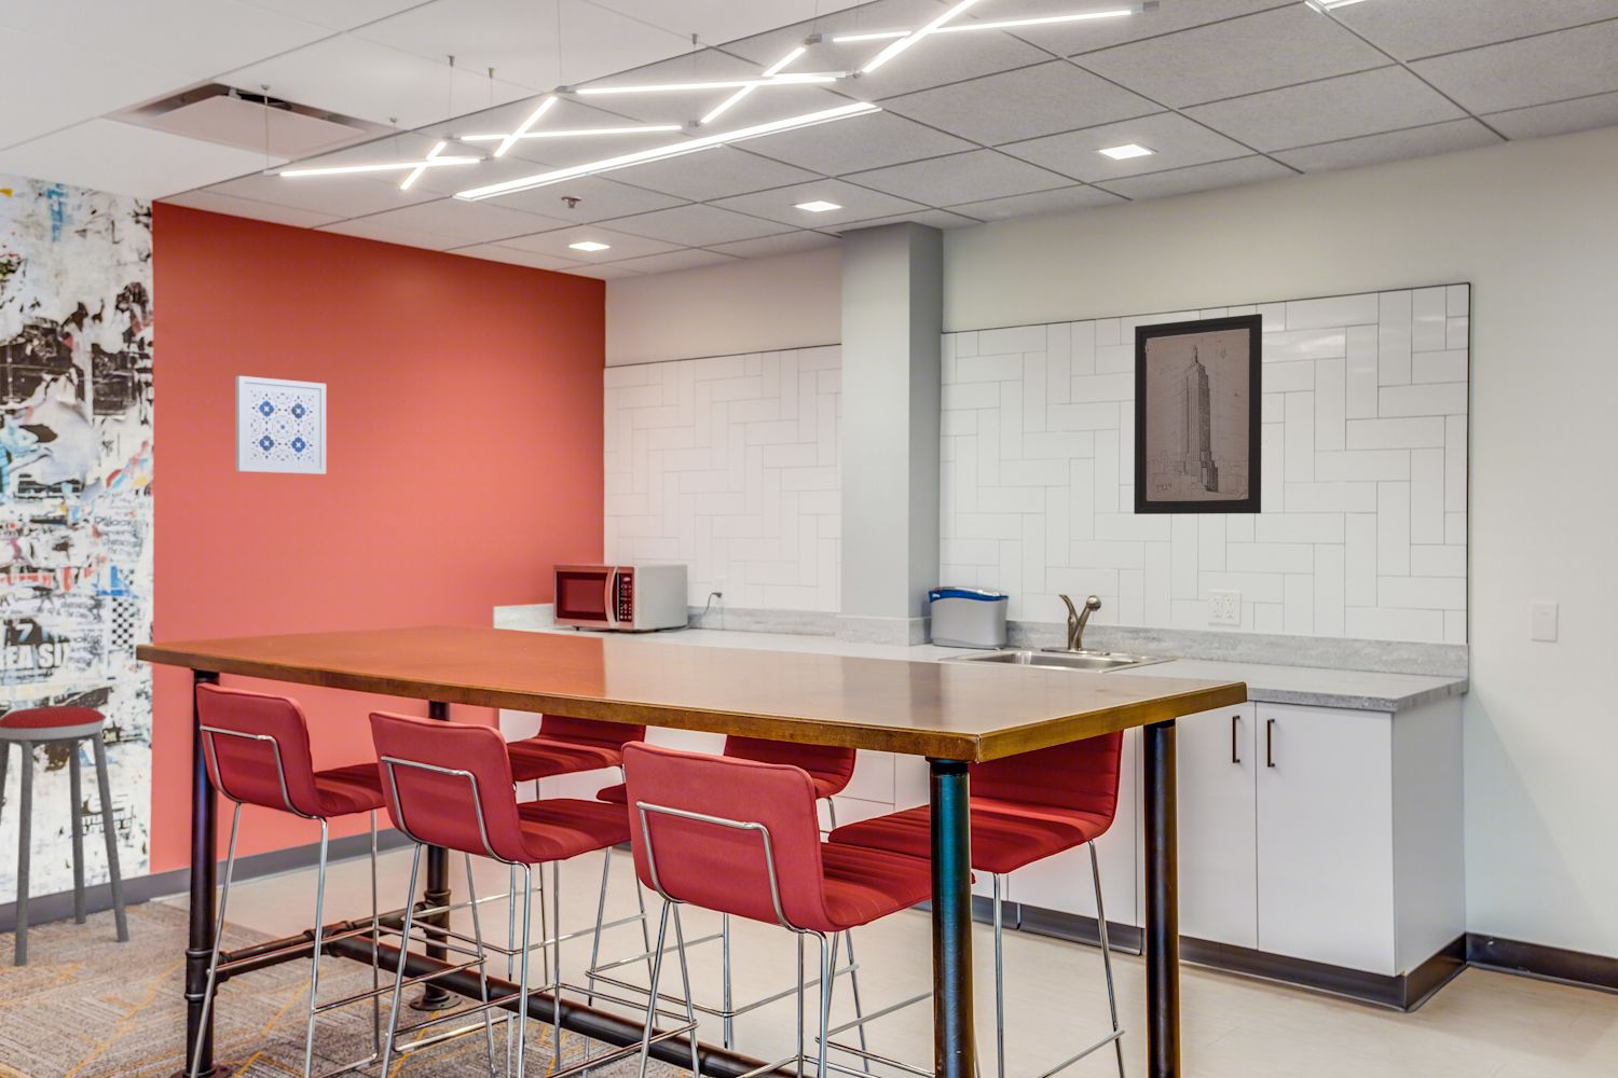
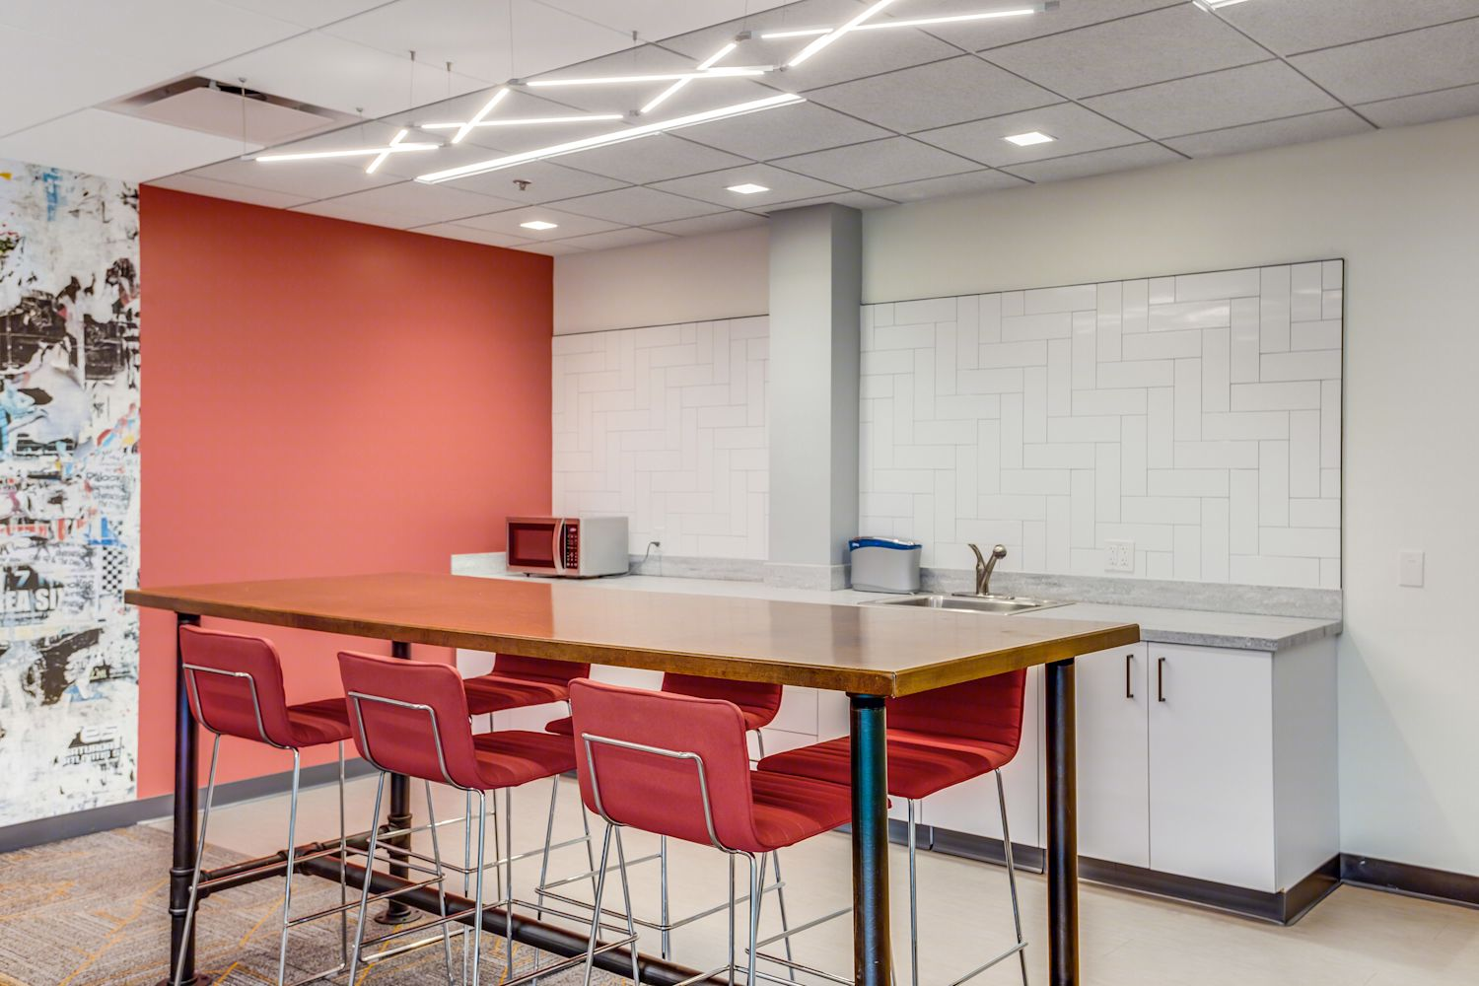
- wall art [234,375,326,475]
- wall art [1133,313,1263,515]
- music stool [0,705,130,967]
